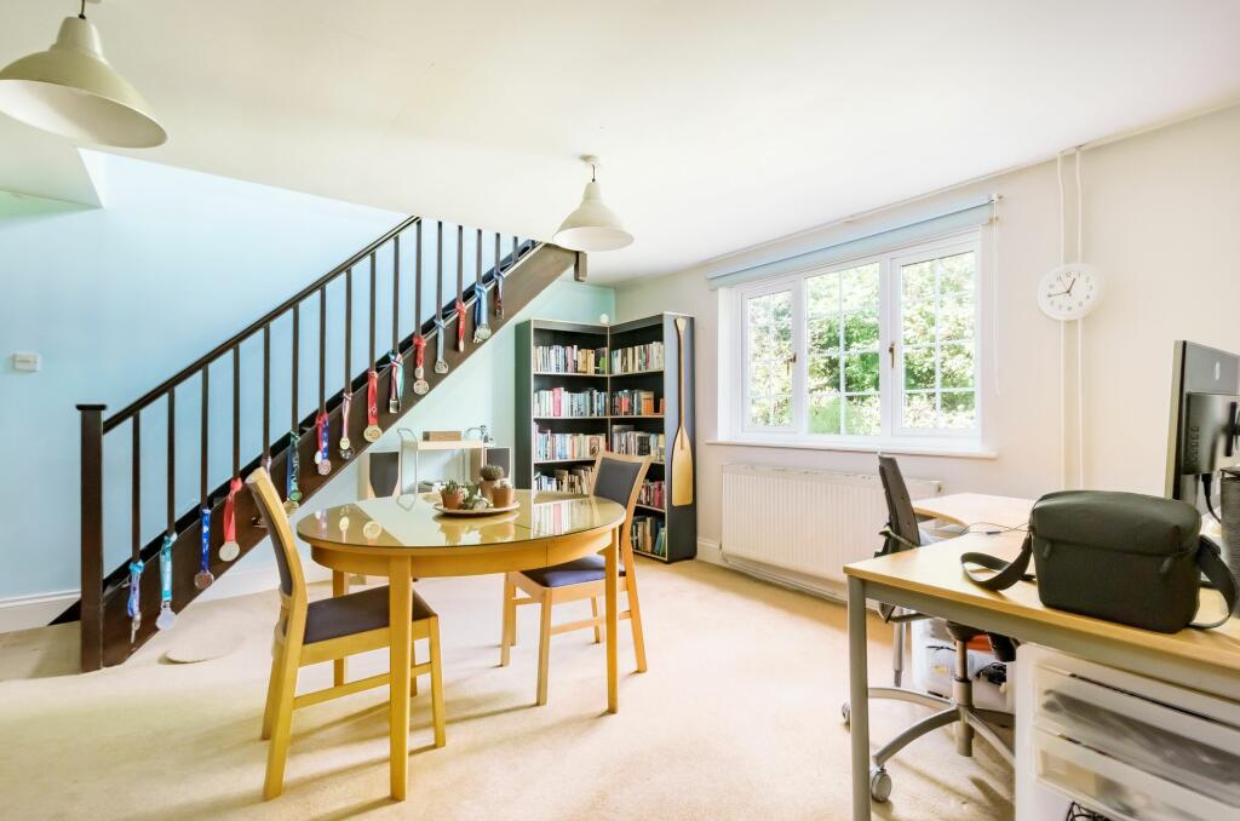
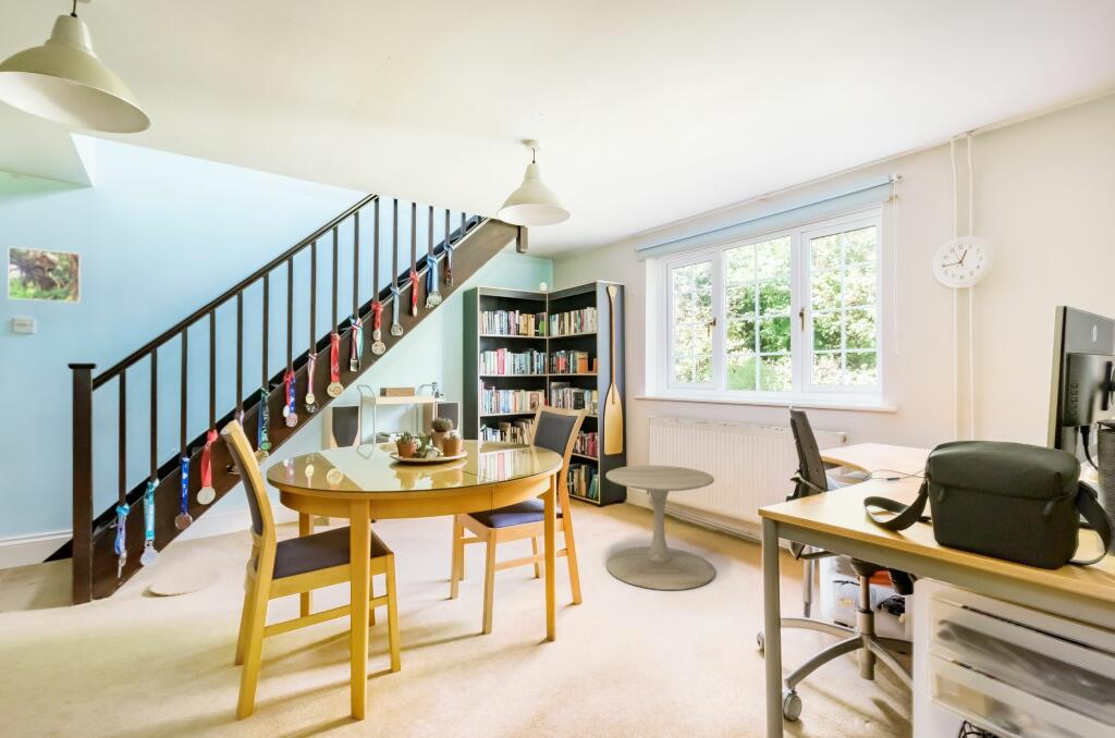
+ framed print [7,245,83,305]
+ side table [604,465,715,591]
